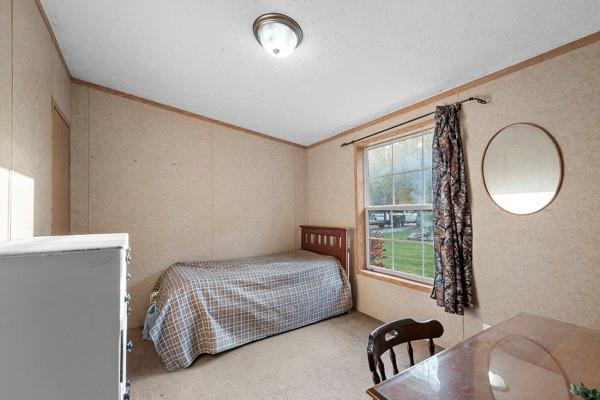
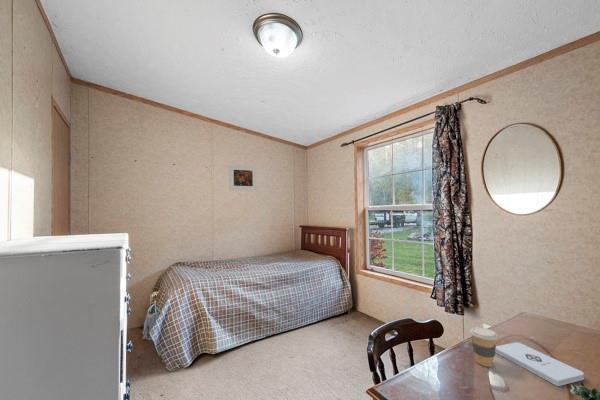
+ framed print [228,164,258,192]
+ notepad [495,342,585,387]
+ coffee cup [469,326,499,368]
